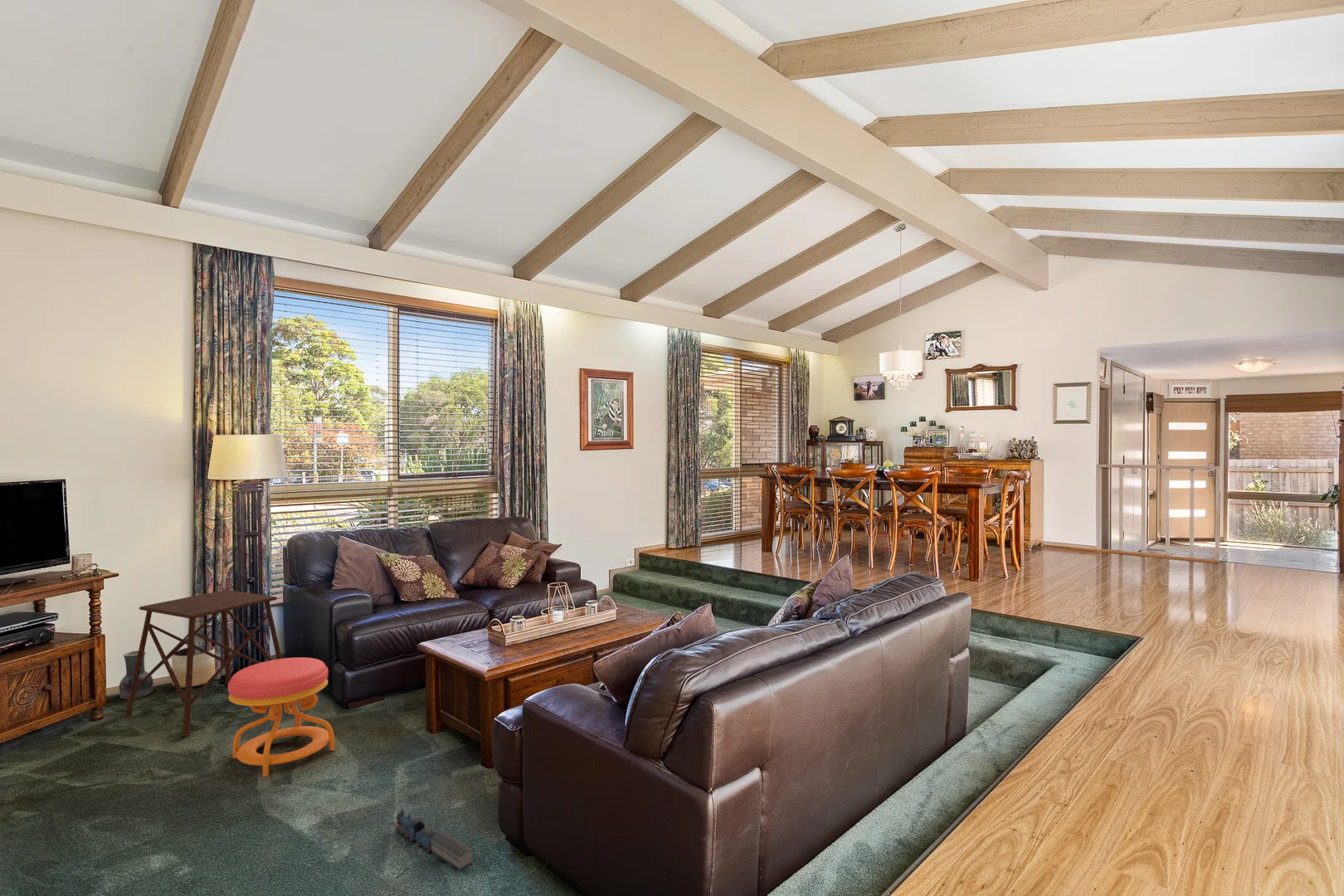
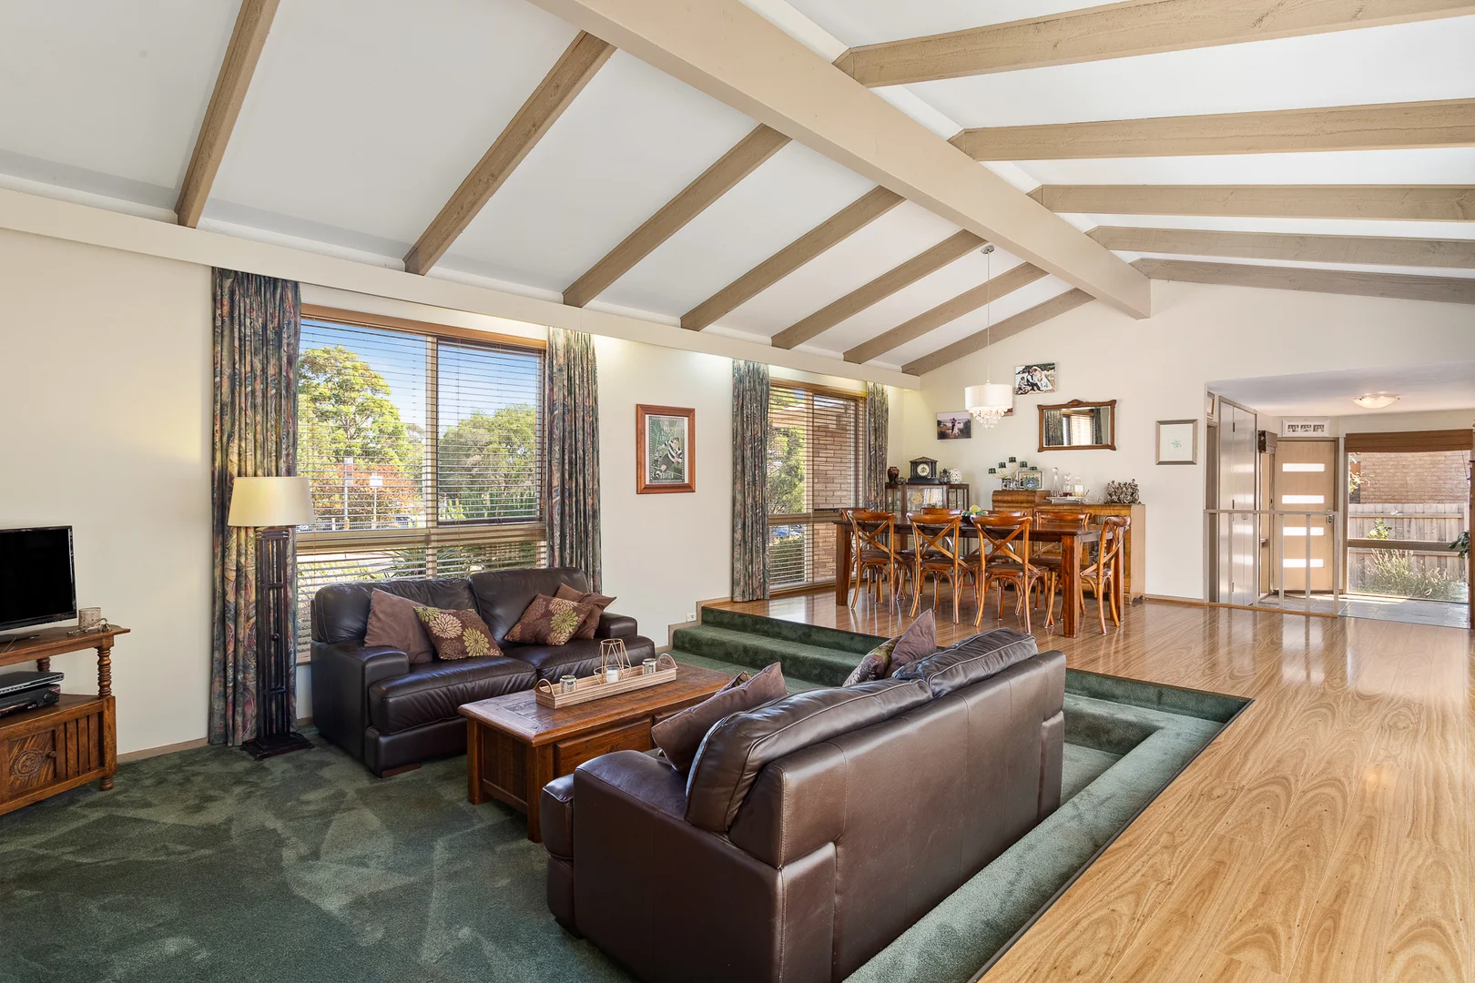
- toy train [390,808,475,872]
- vase [119,650,154,699]
- planter [171,645,216,689]
- stool [227,656,335,777]
- side table [124,589,283,738]
